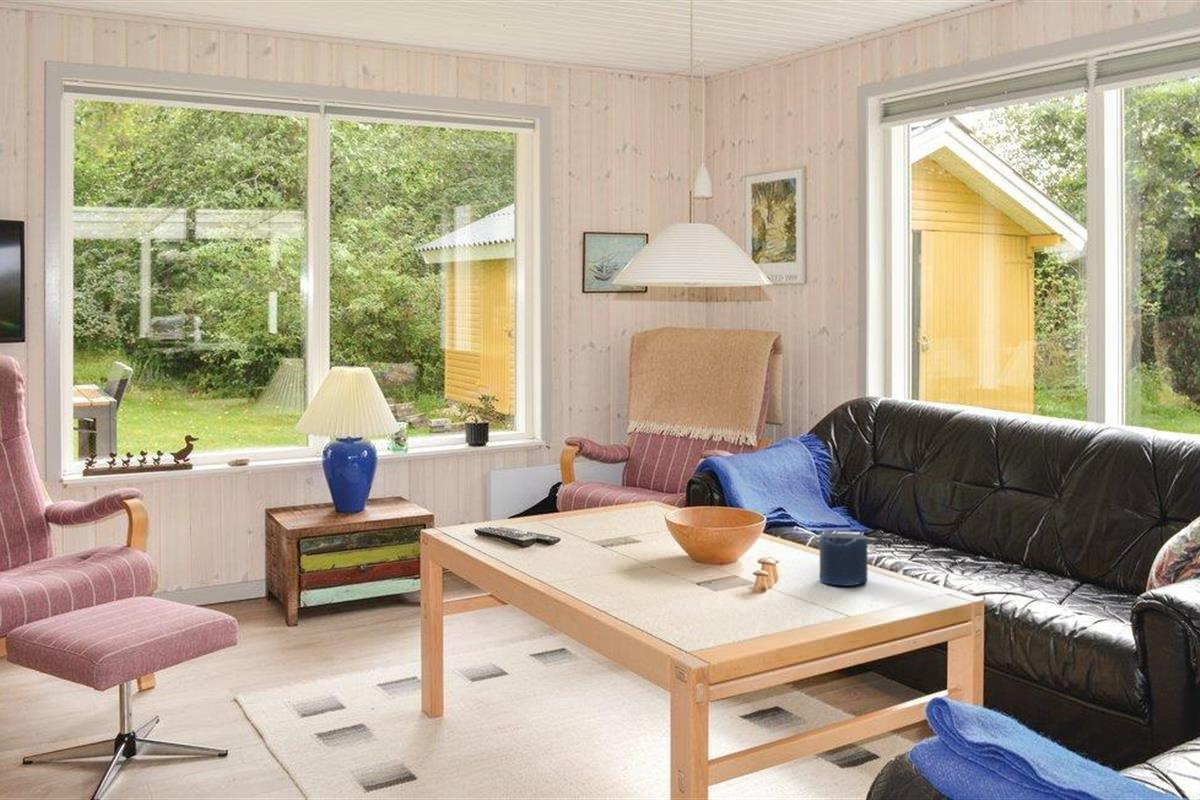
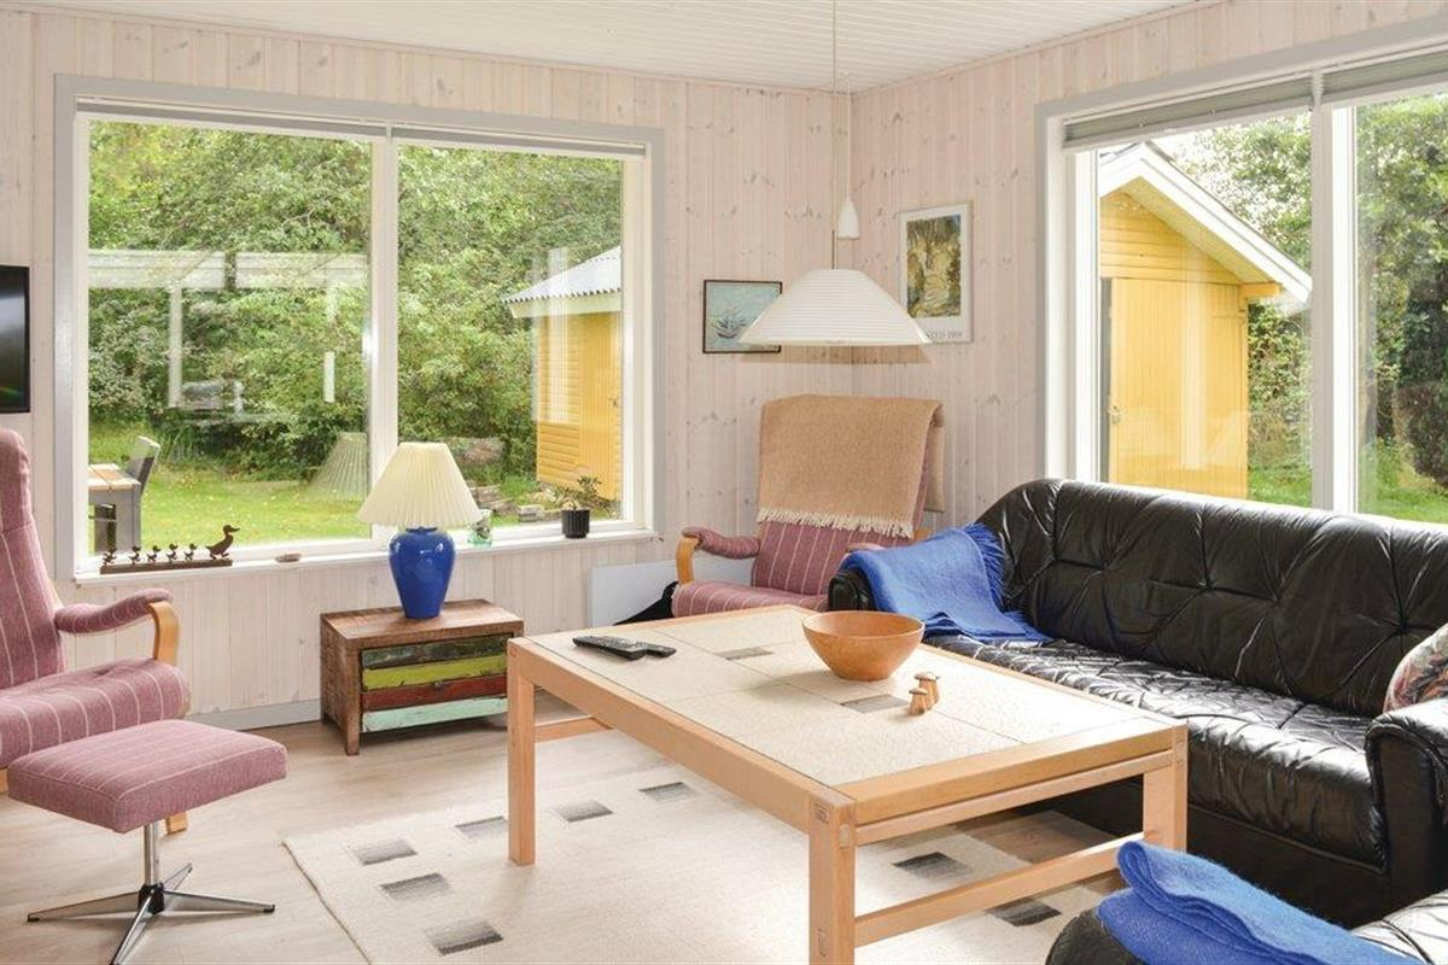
- candle [819,532,868,587]
